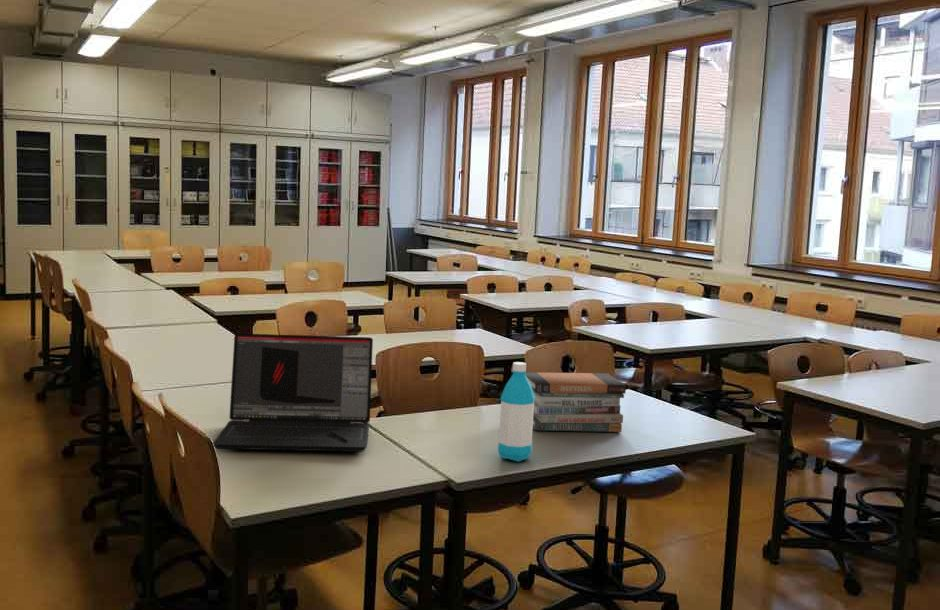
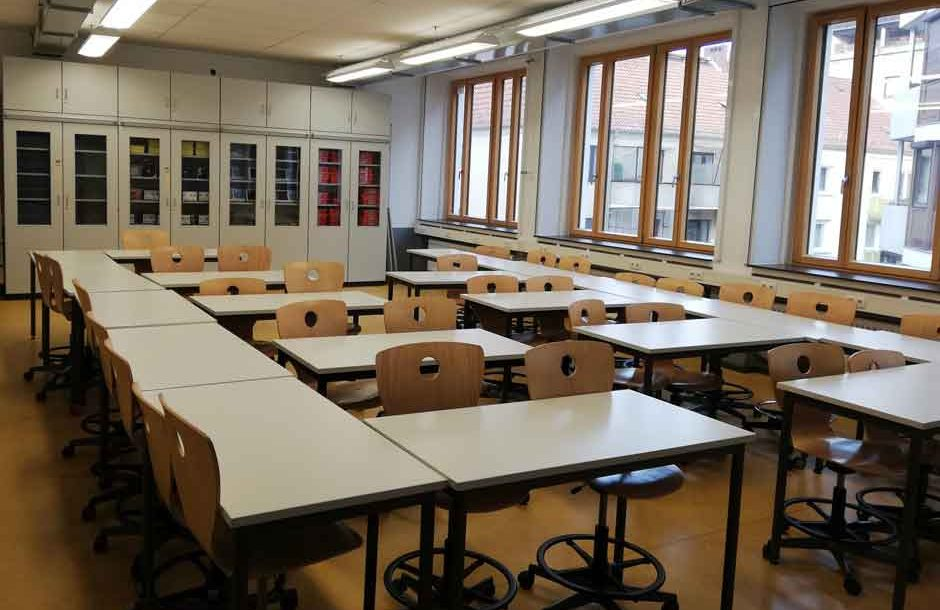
- book stack [525,371,627,433]
- laptop [212,332,374,453]
- water bottle [497,361,535,463]
